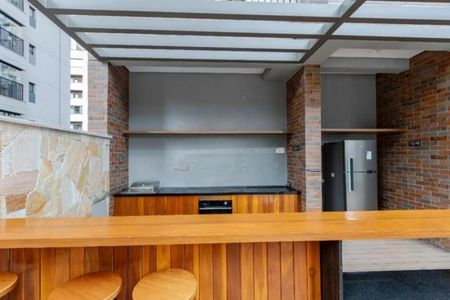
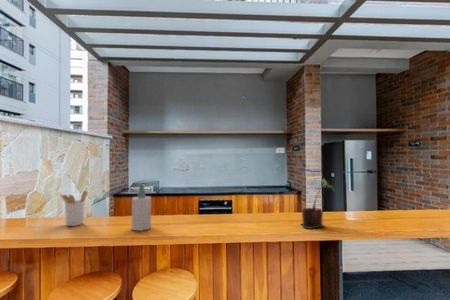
+ potted plant [300,177,339,230]
+ utensil holder [60,190,88,227]
+ soap bottle [131,183,152,232]
